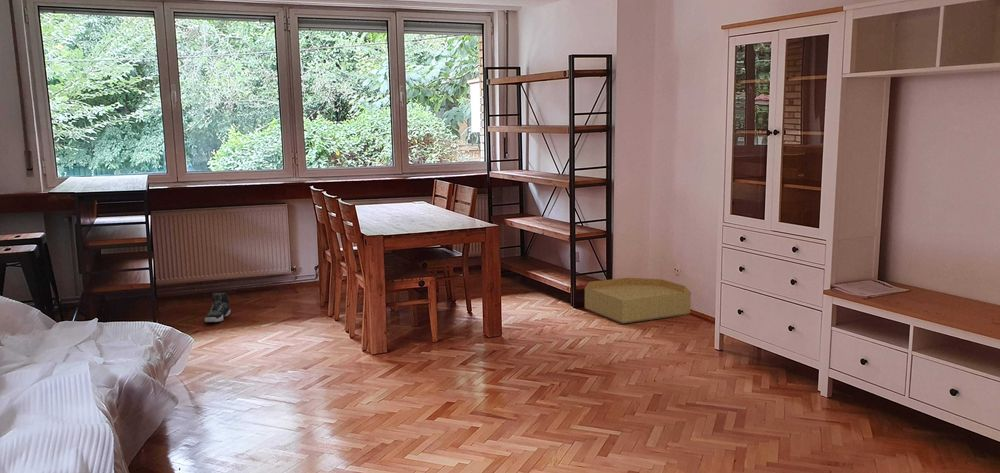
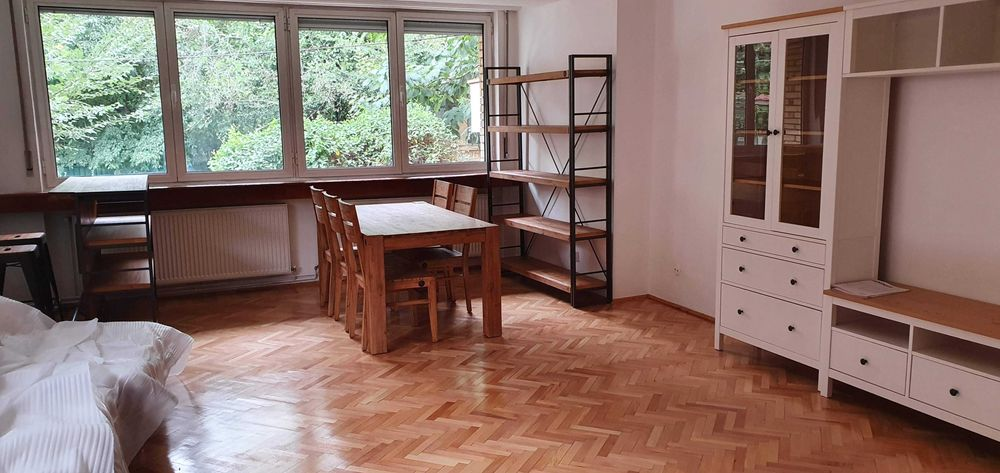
- basket [583,277,692,325]
- sneaker [204,292,231,323]
